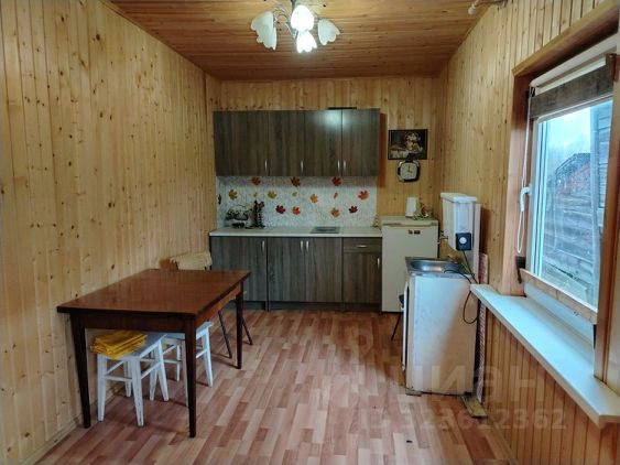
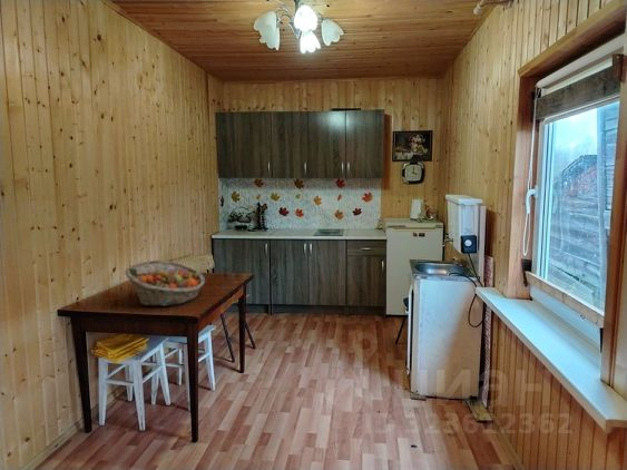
+ fruit basket [124,260,206,307]
